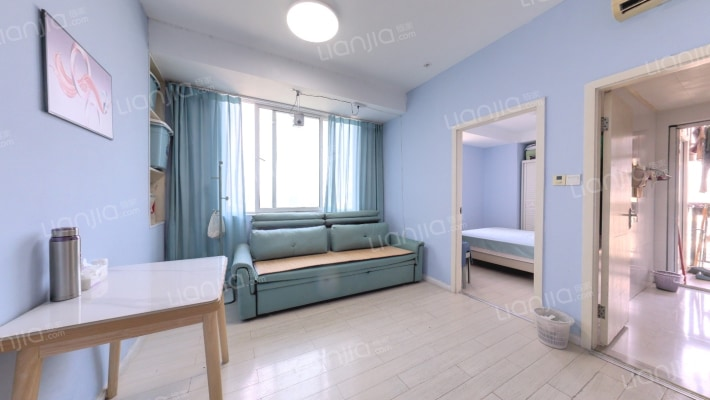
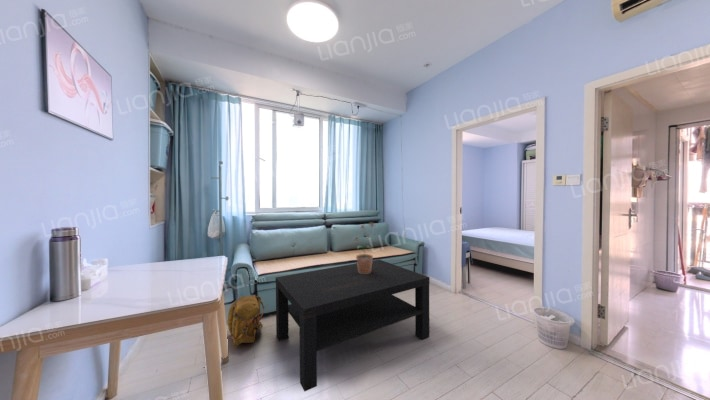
+ potted plant [354,221,375,274]
+ coffee table [275,259,430,393]
+ backpack [226,294,266,347]
